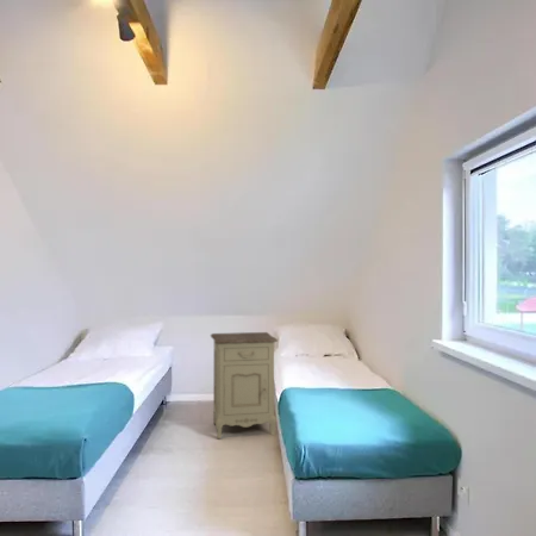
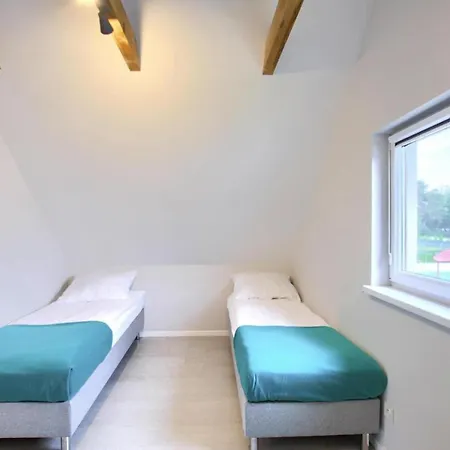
- nightstand [210,331,279,440]
